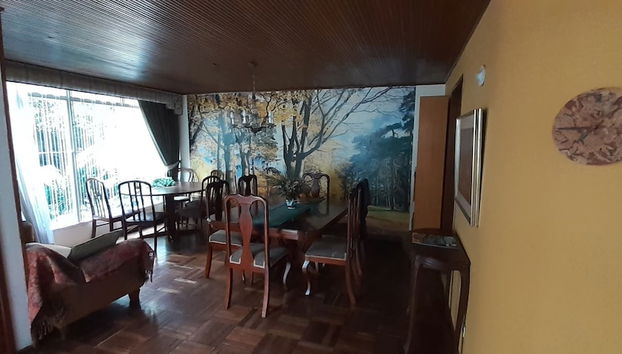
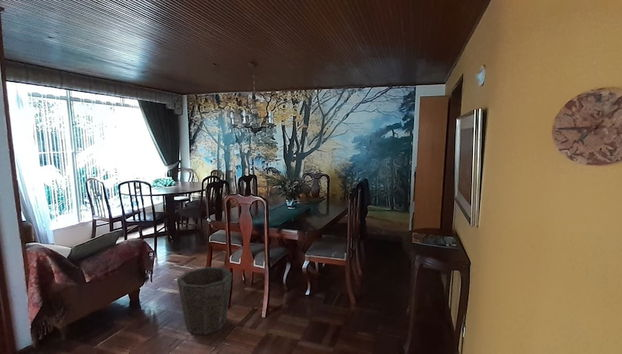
+ waste bin [176,266,233,336]
